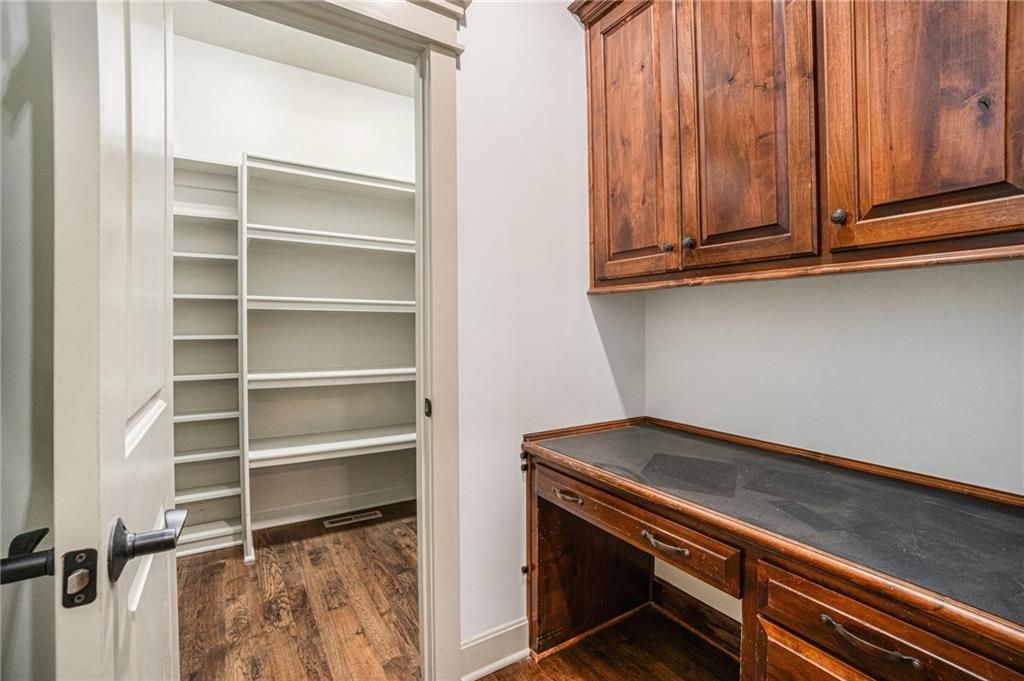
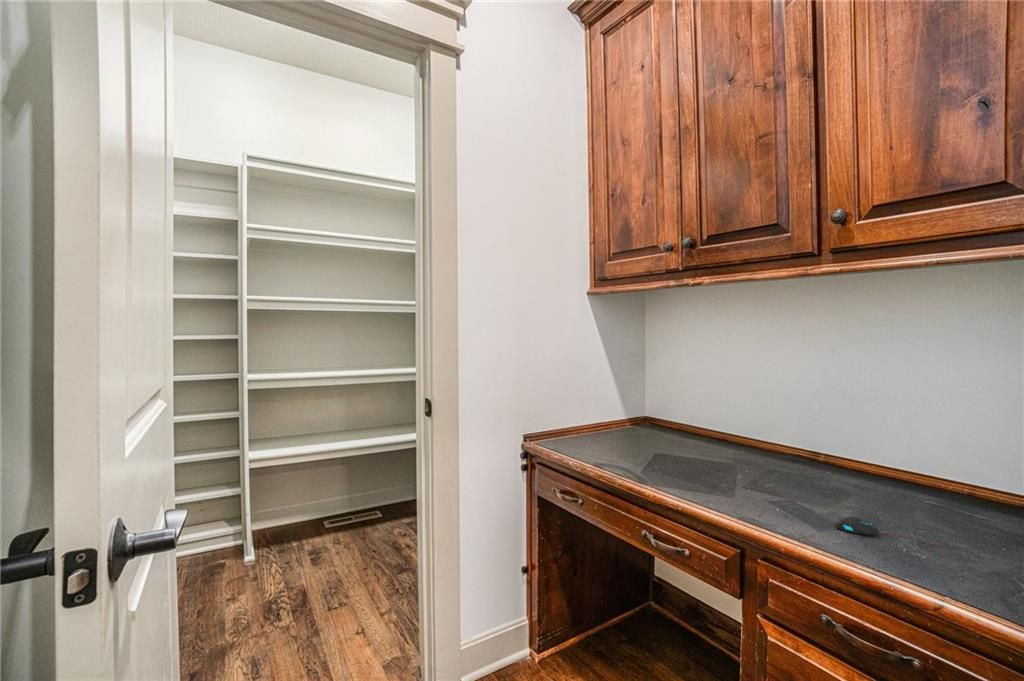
+ mouse [835,516,942,546]
